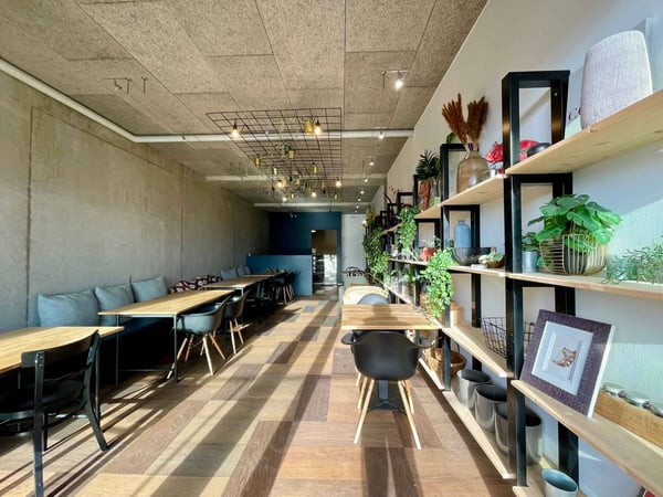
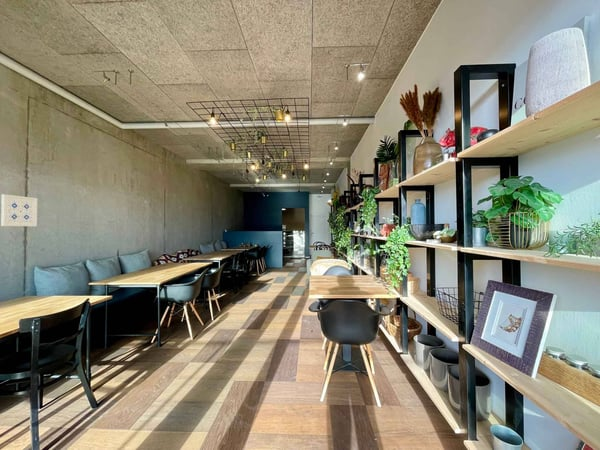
+ wall art [0,194,38,227]
